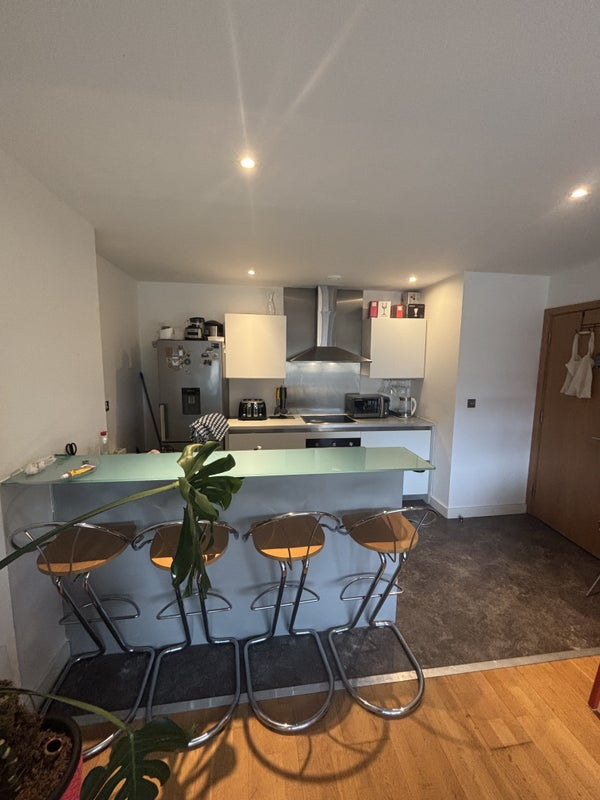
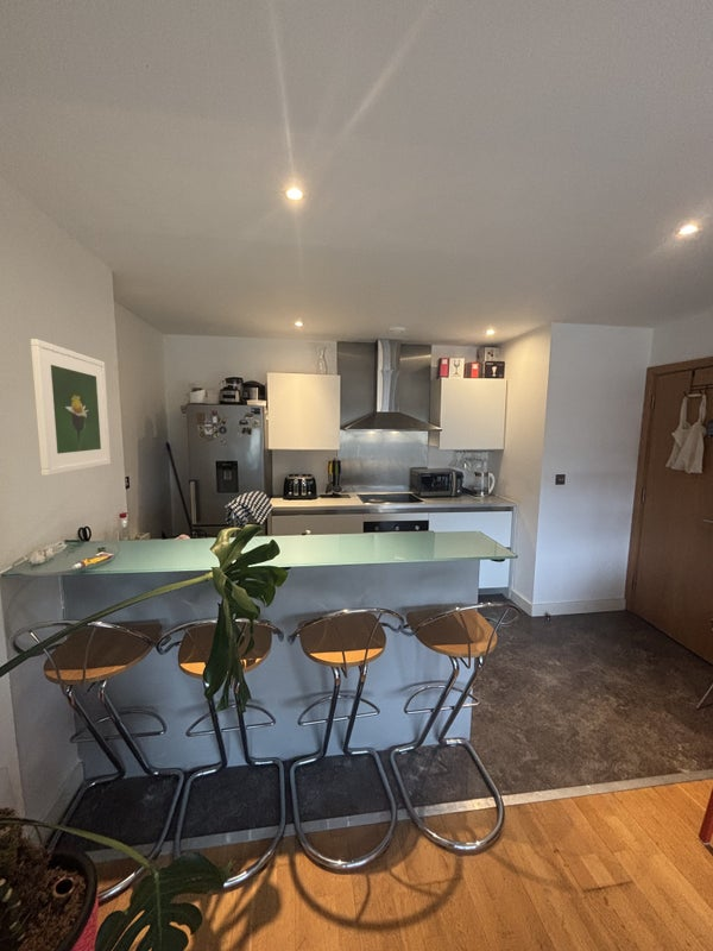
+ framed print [30,338,112,477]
